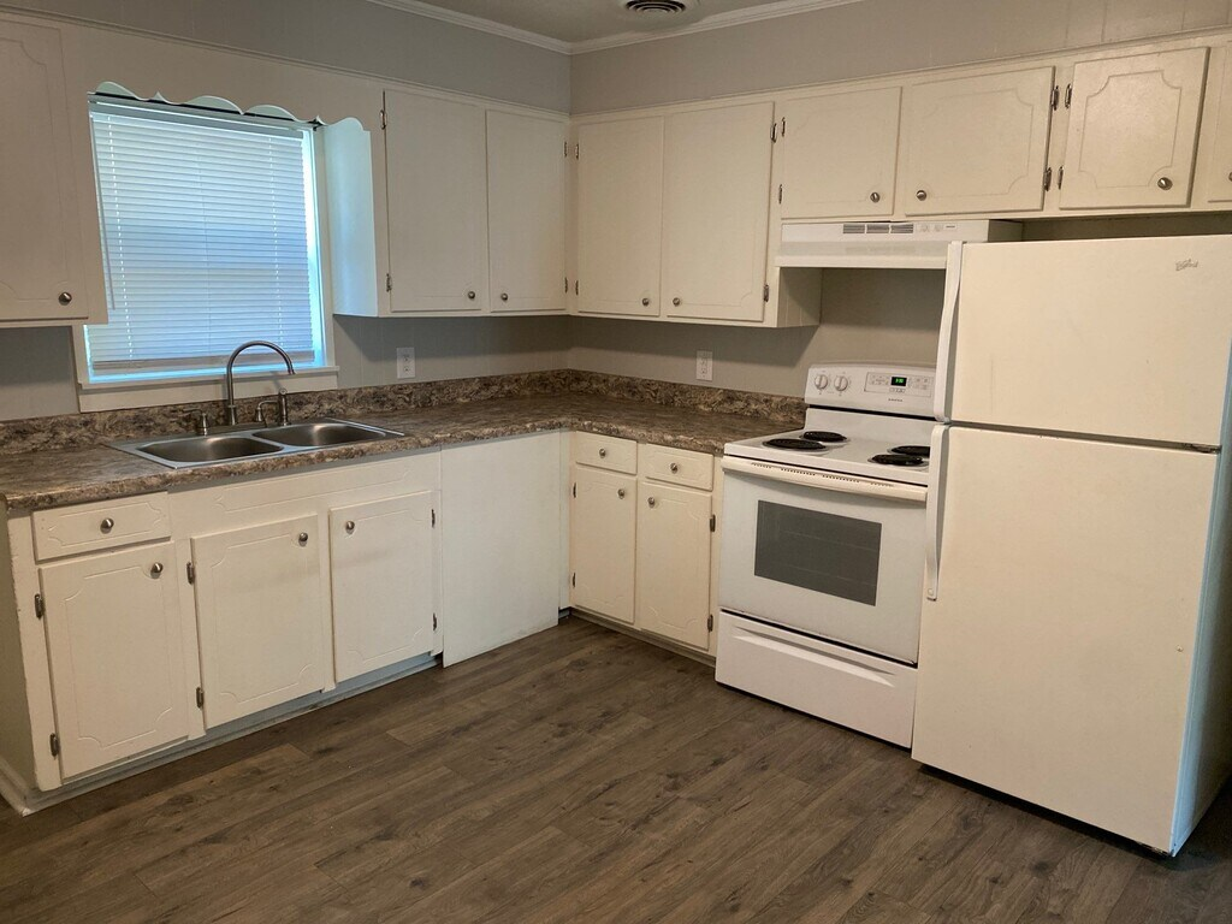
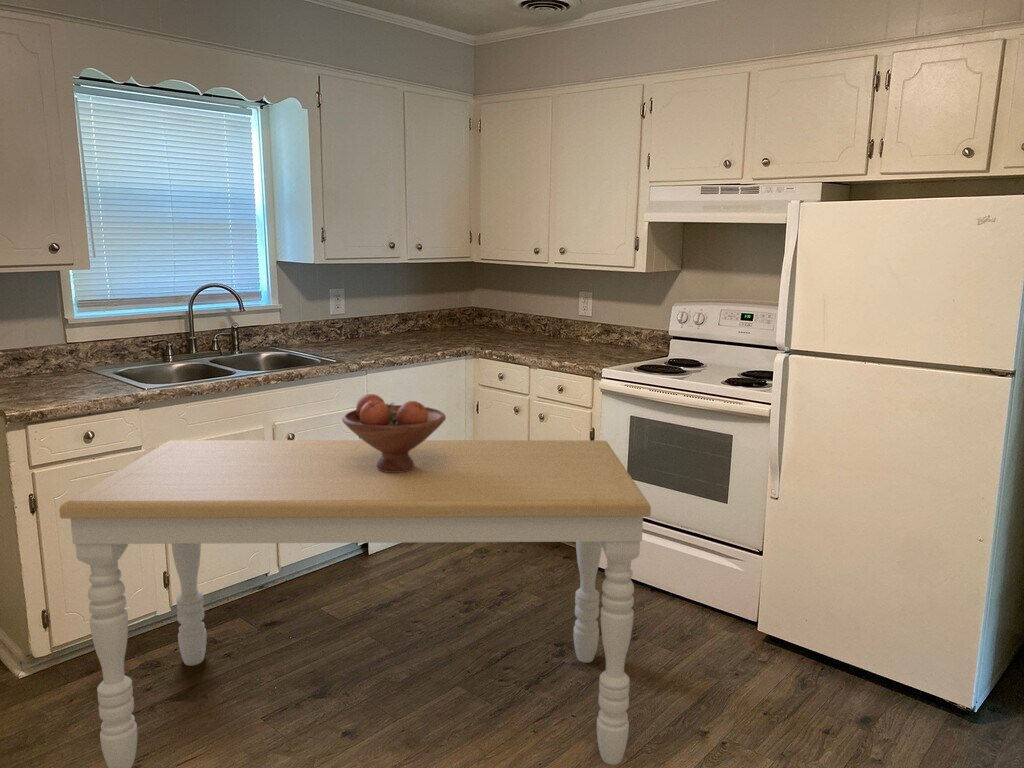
+ fruit bowl [341,393,447,472]
+ dining table [58,439,652,768]
